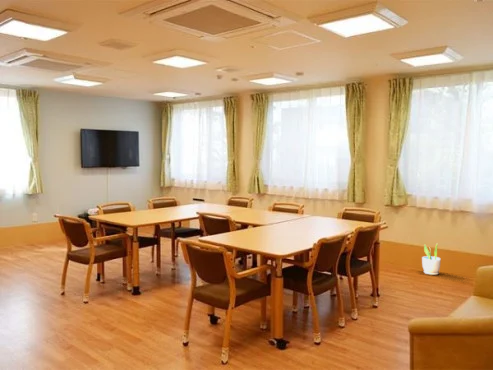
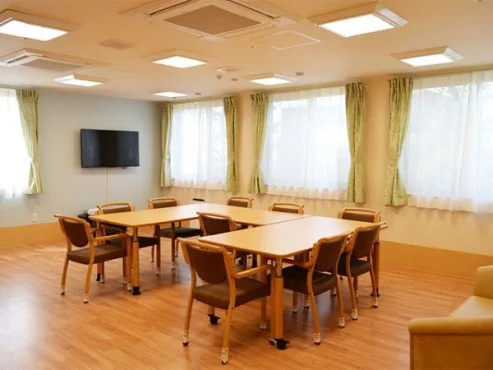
- potted plant [421,243,441,276]
